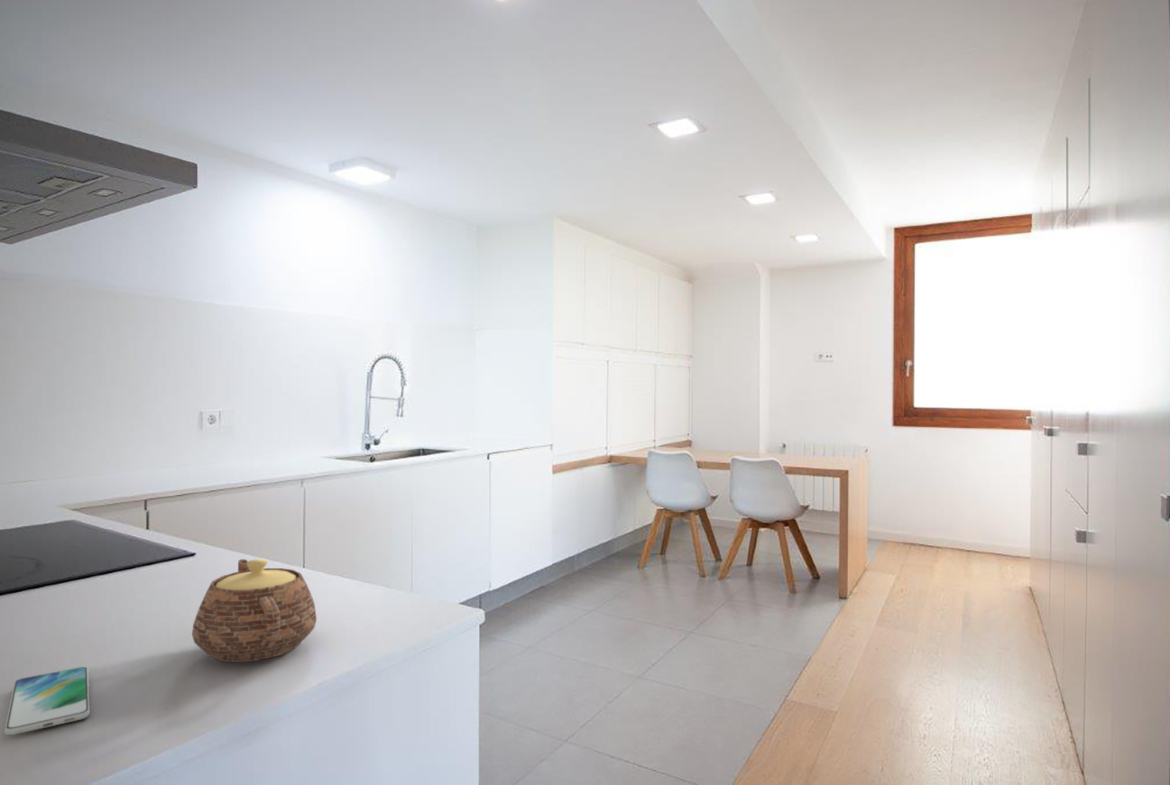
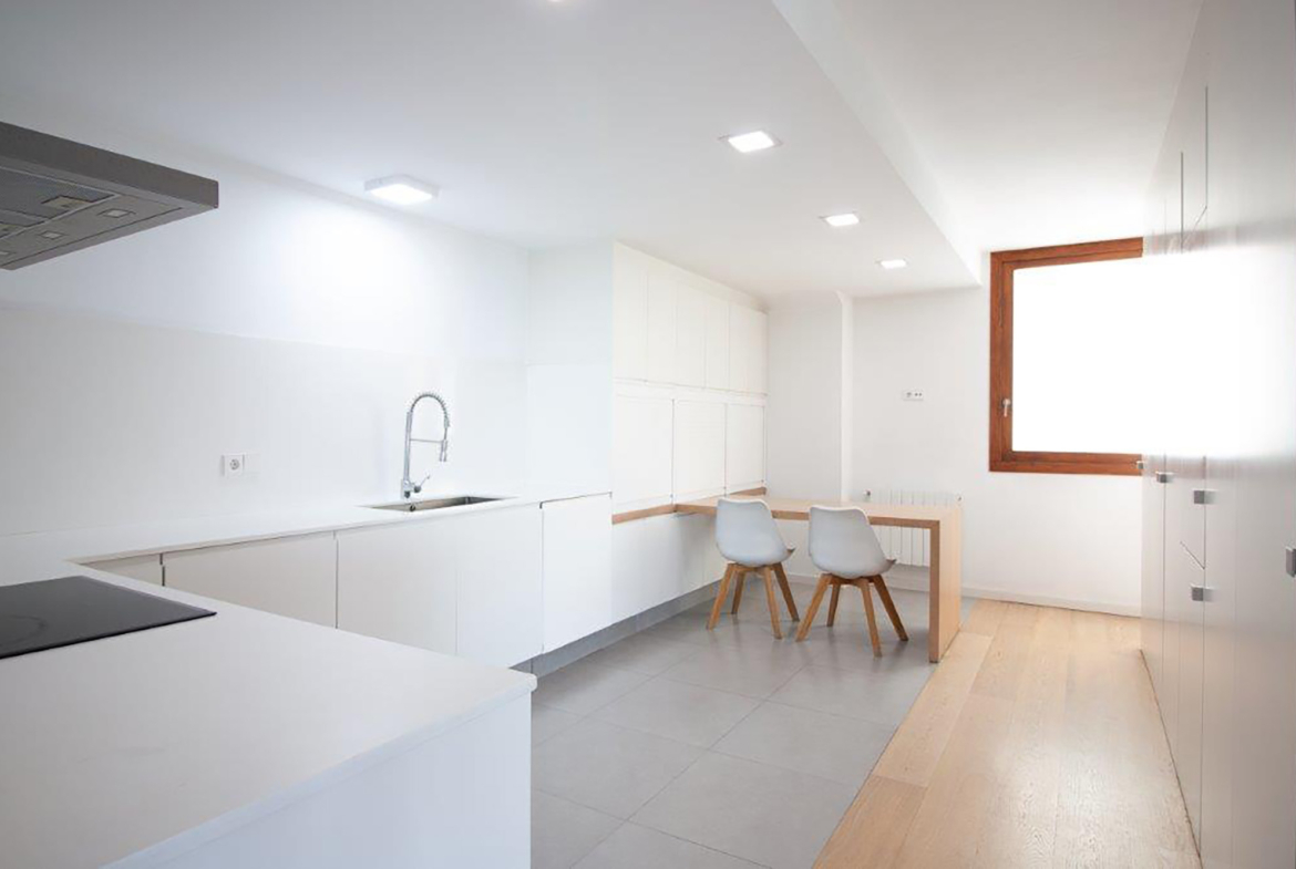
- teapot [191,558,318,663]
- smartphone [4,666,91,736]
